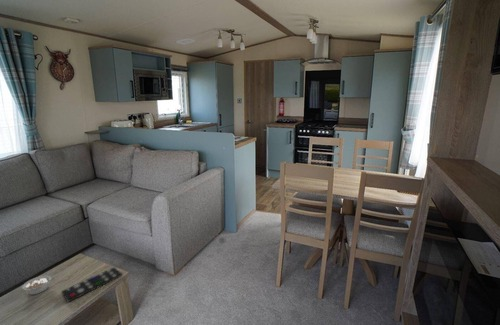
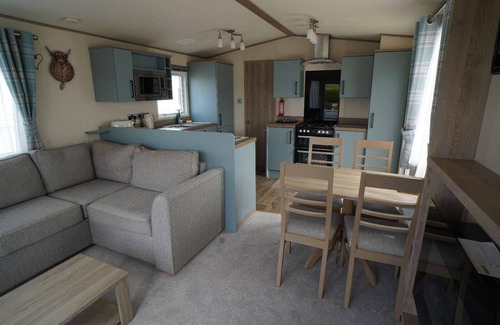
- legume [21,275,56,296]
- remote control [60,267,123,303]
